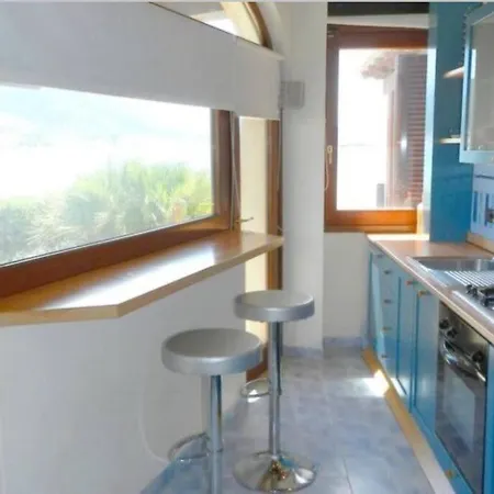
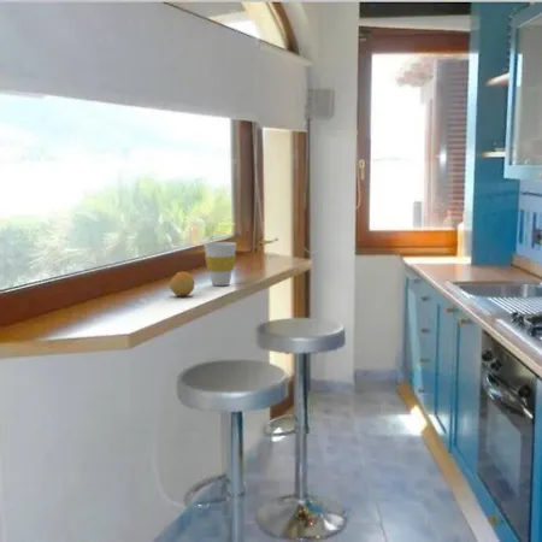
+ fruit [169,271,195,297]
+ cup [202,241,238,287]
